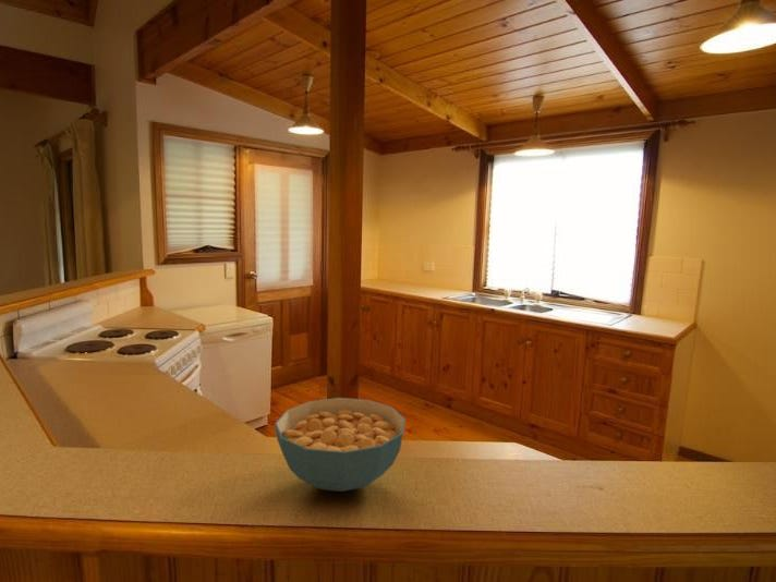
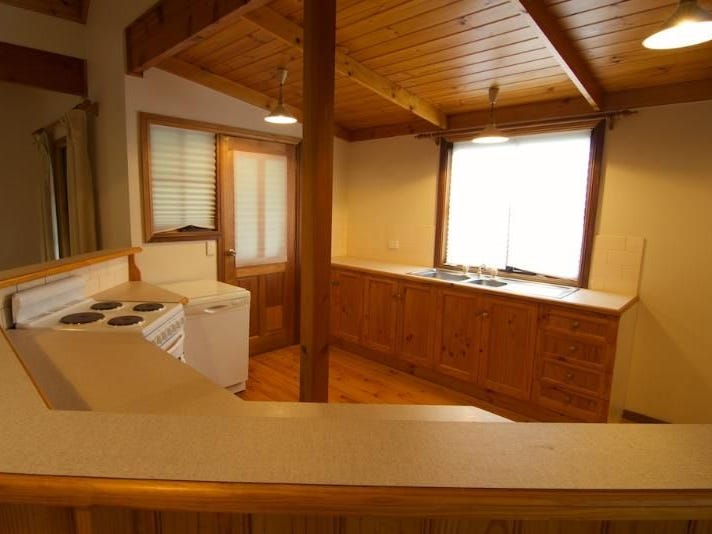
- cereal bowl [274,397,407,493]
